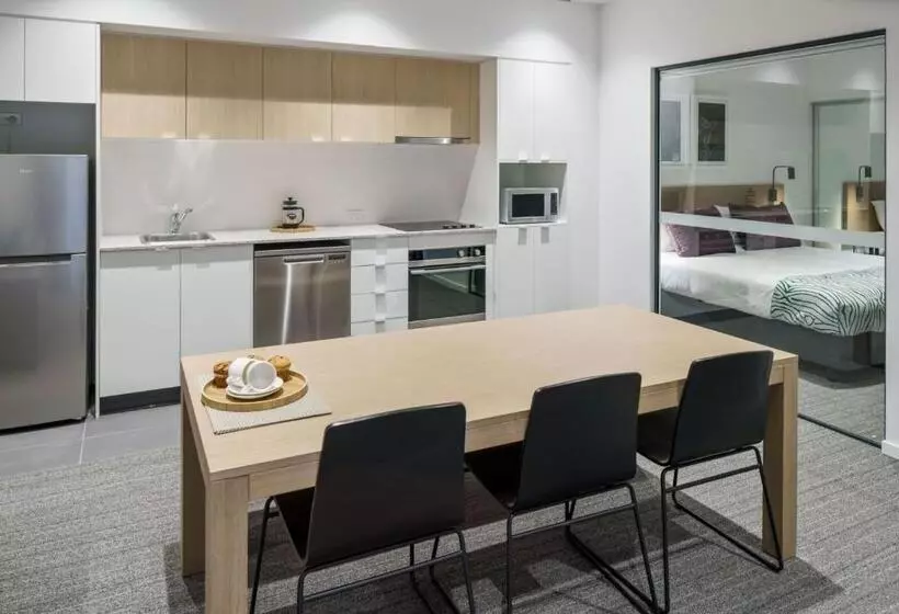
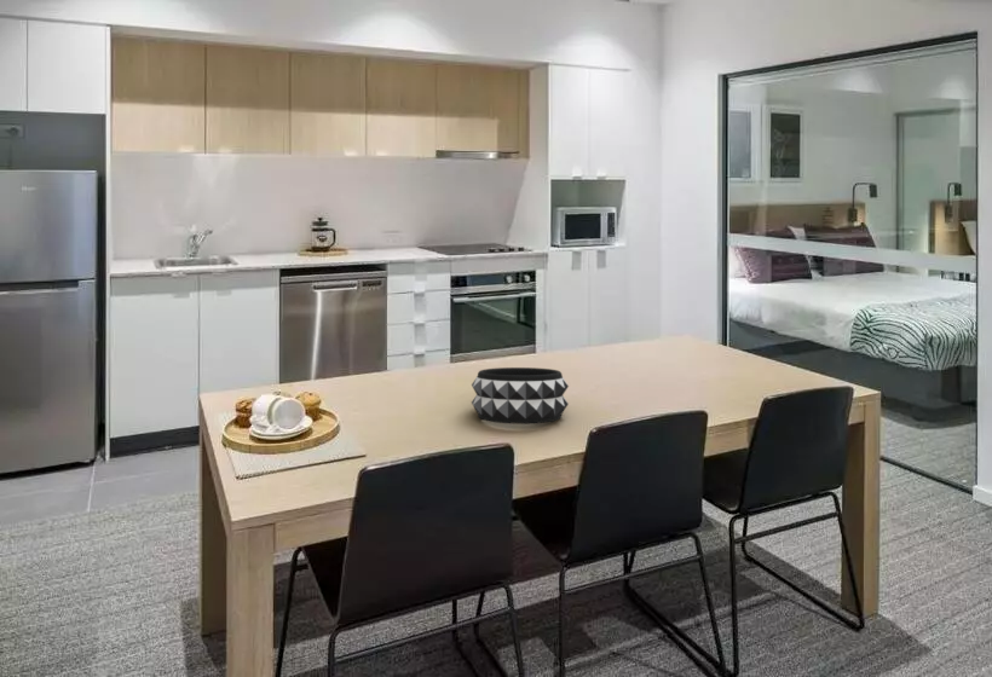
+ decorative bowl [471,366,570,426]
